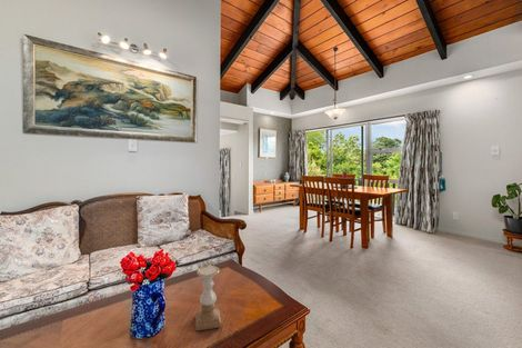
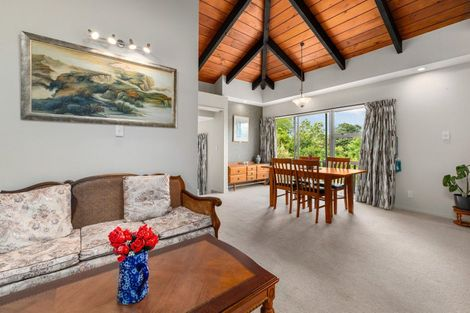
- candle holder [194,265,222,332]
